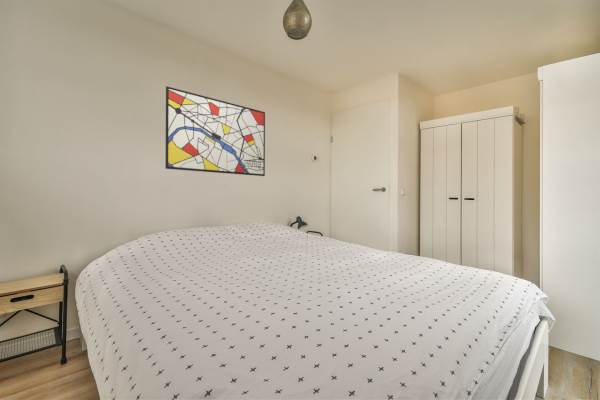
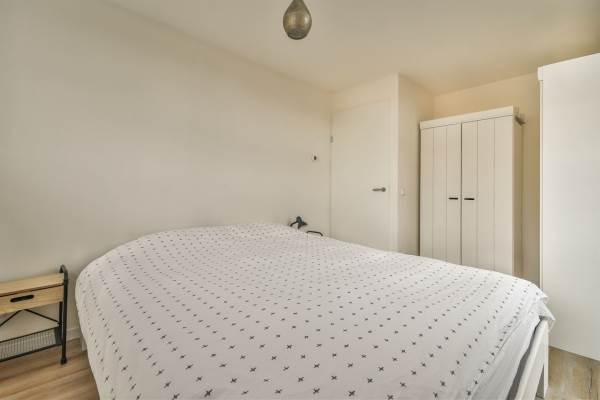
- wall art [164,85,266,177]
